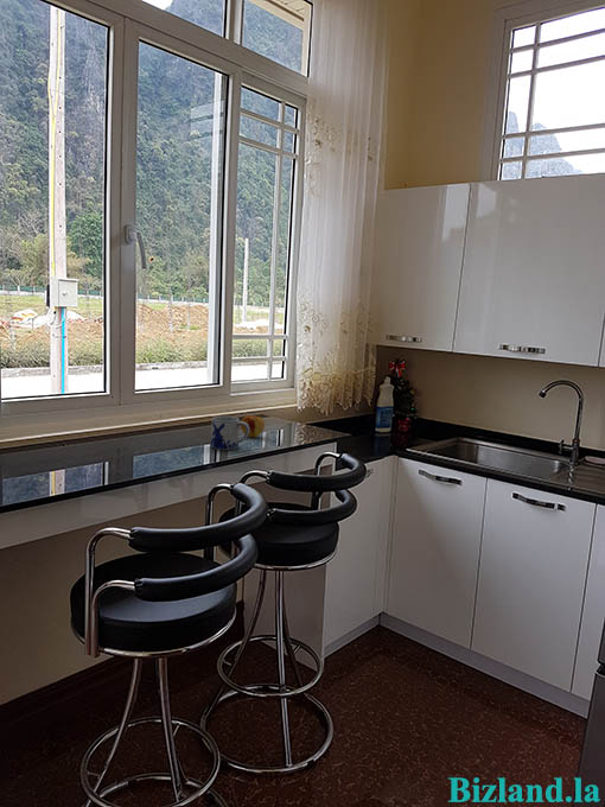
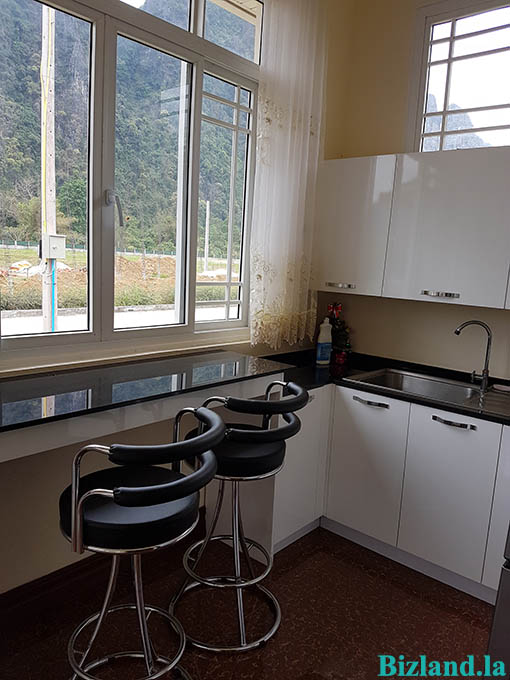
- fruit [240,414,266,438]
- mug [210,415,249,451]
